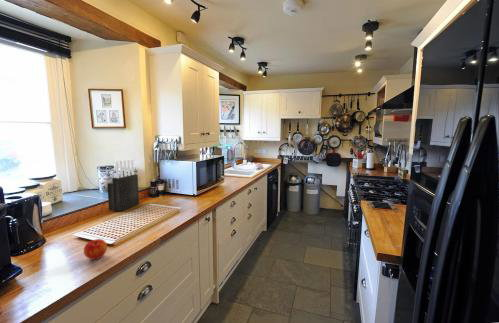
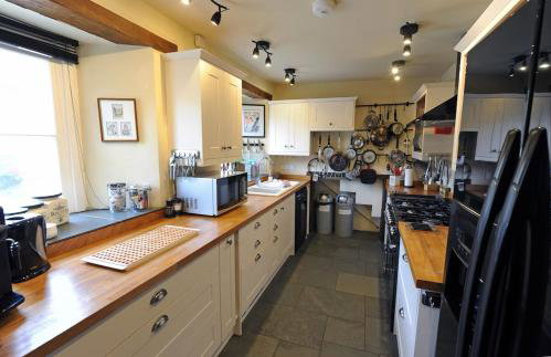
- knife block [106,158,140,212]
- apple [83,238,108,261]
